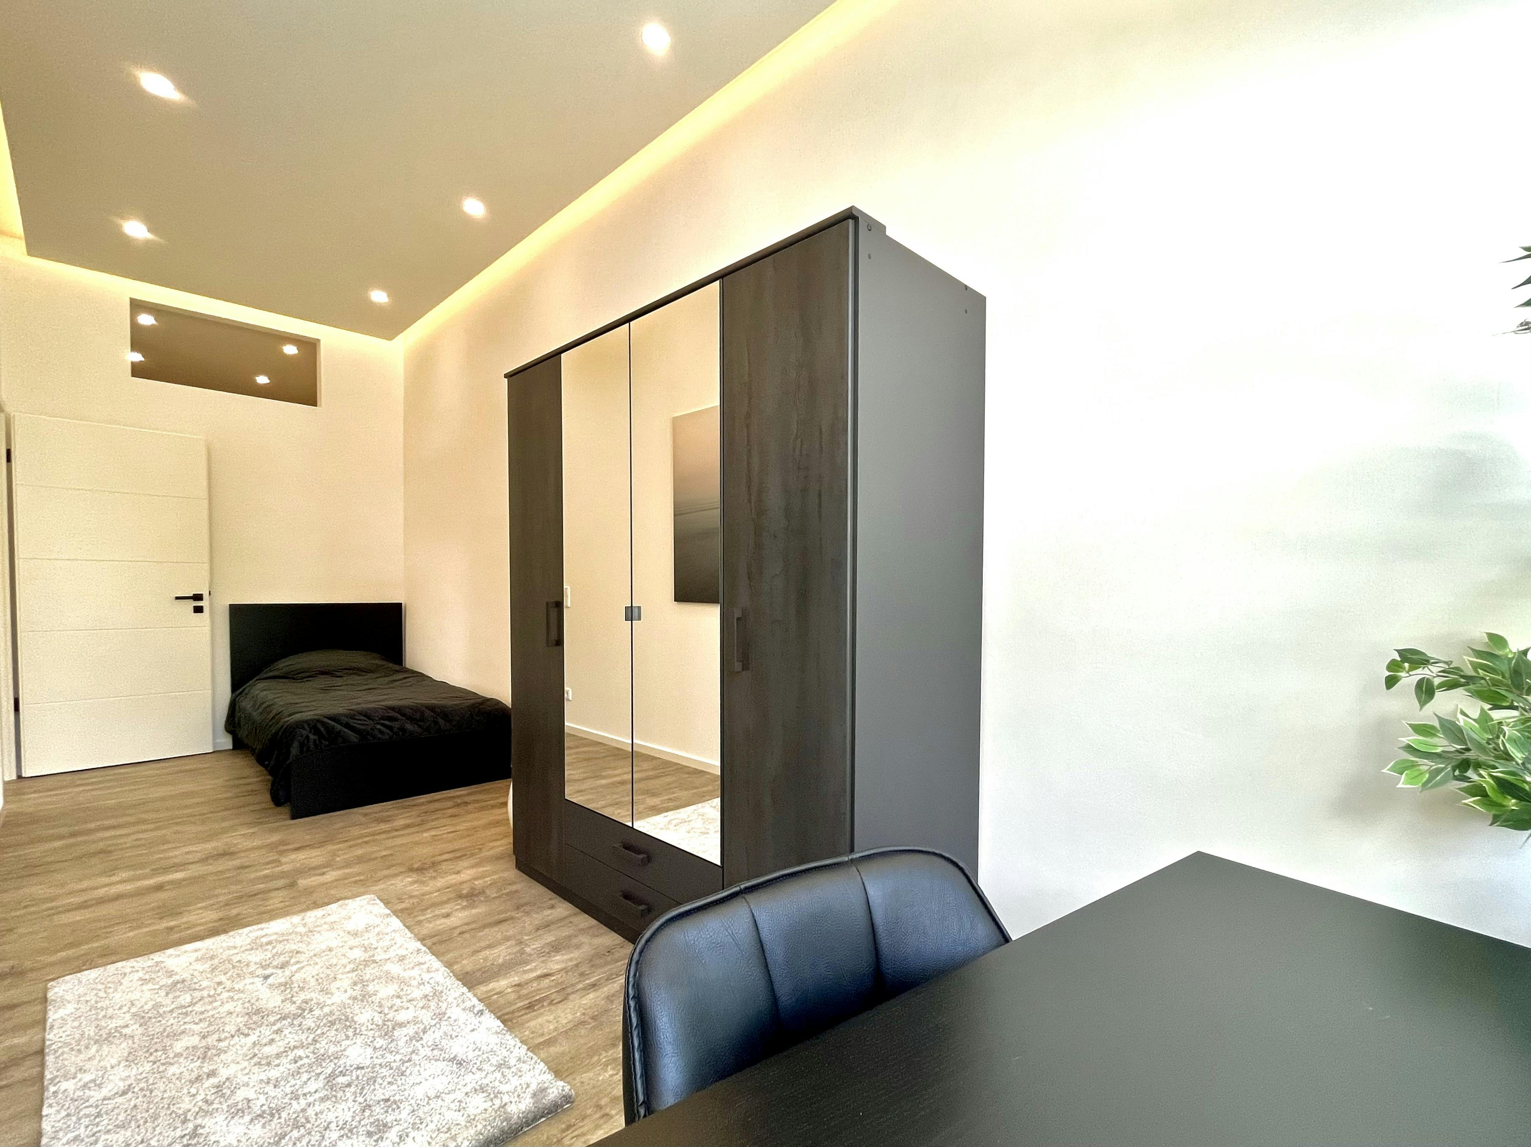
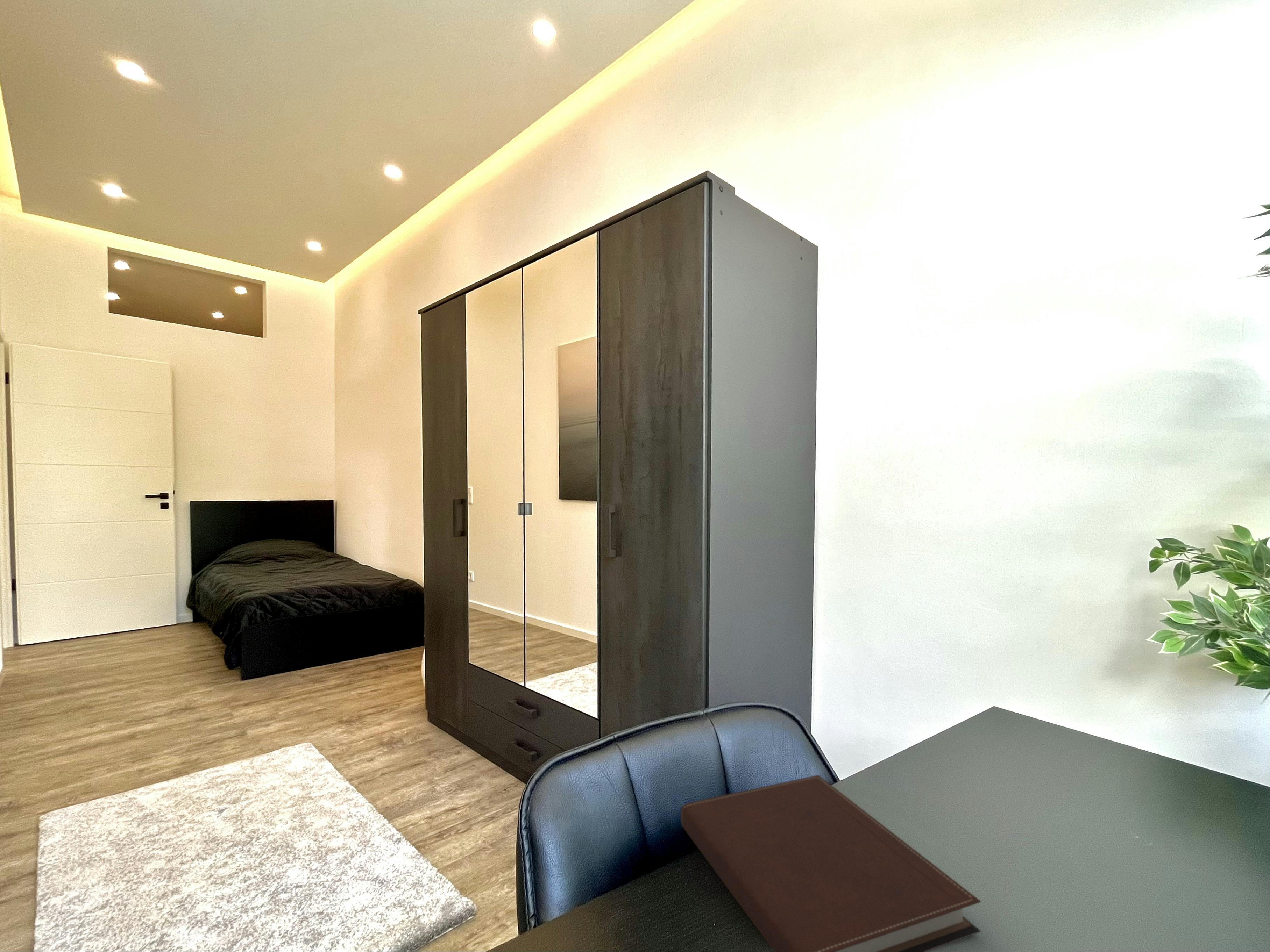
+ notebook [681,775,981,952]
